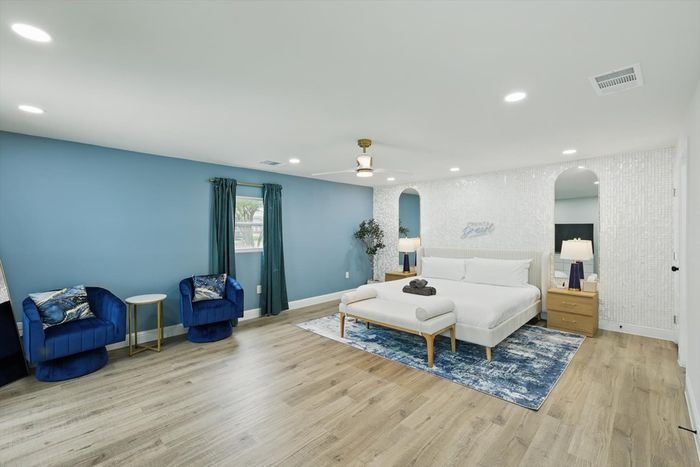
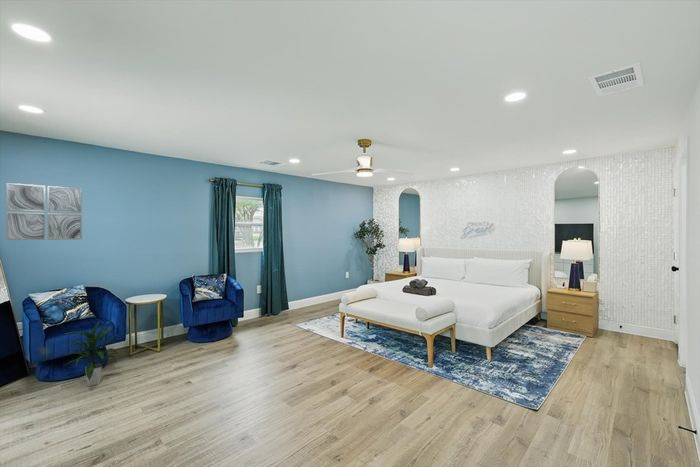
+ indoor plant [63,320,119,387]
+ wall art [5,182,83,241]
